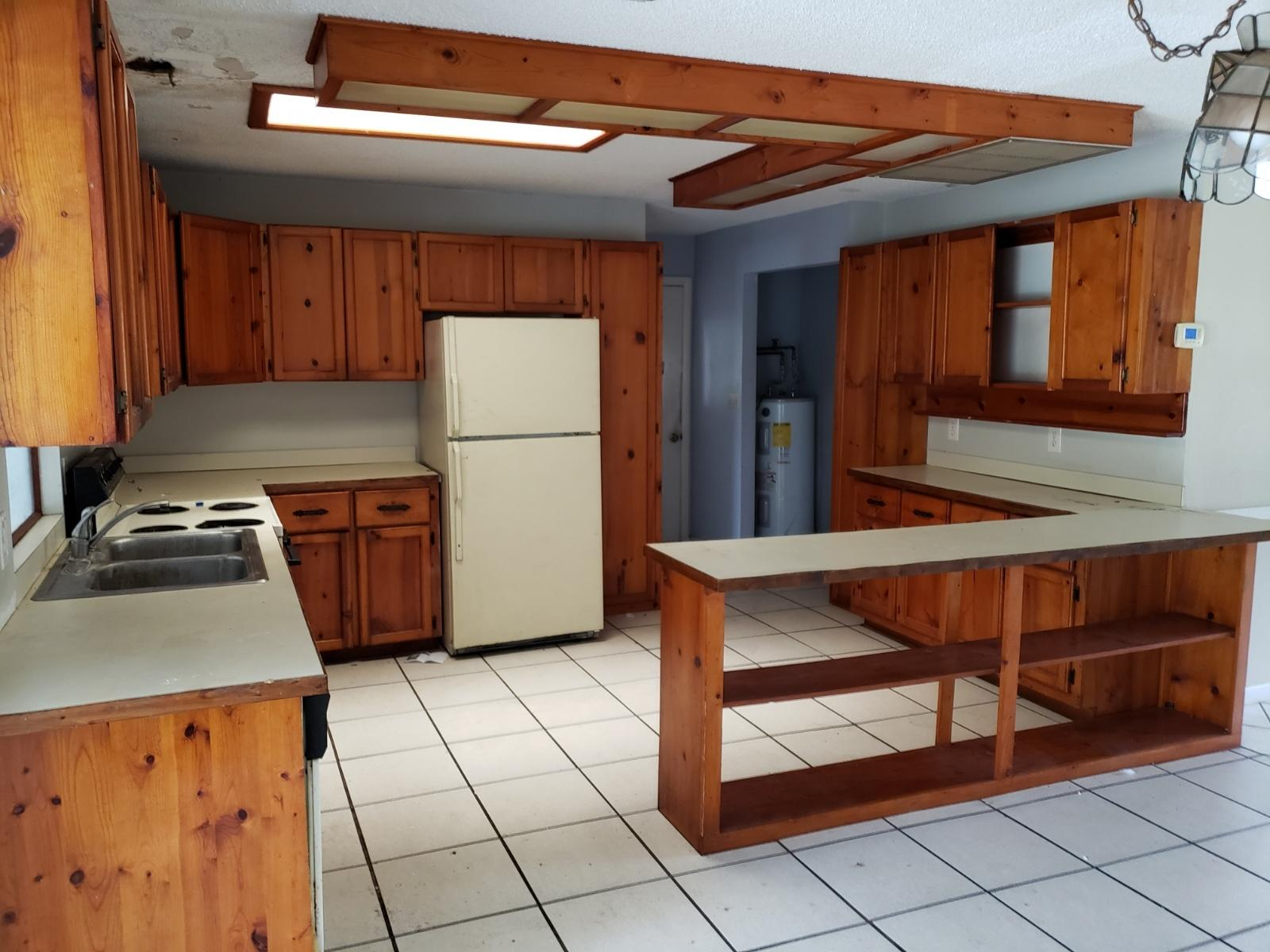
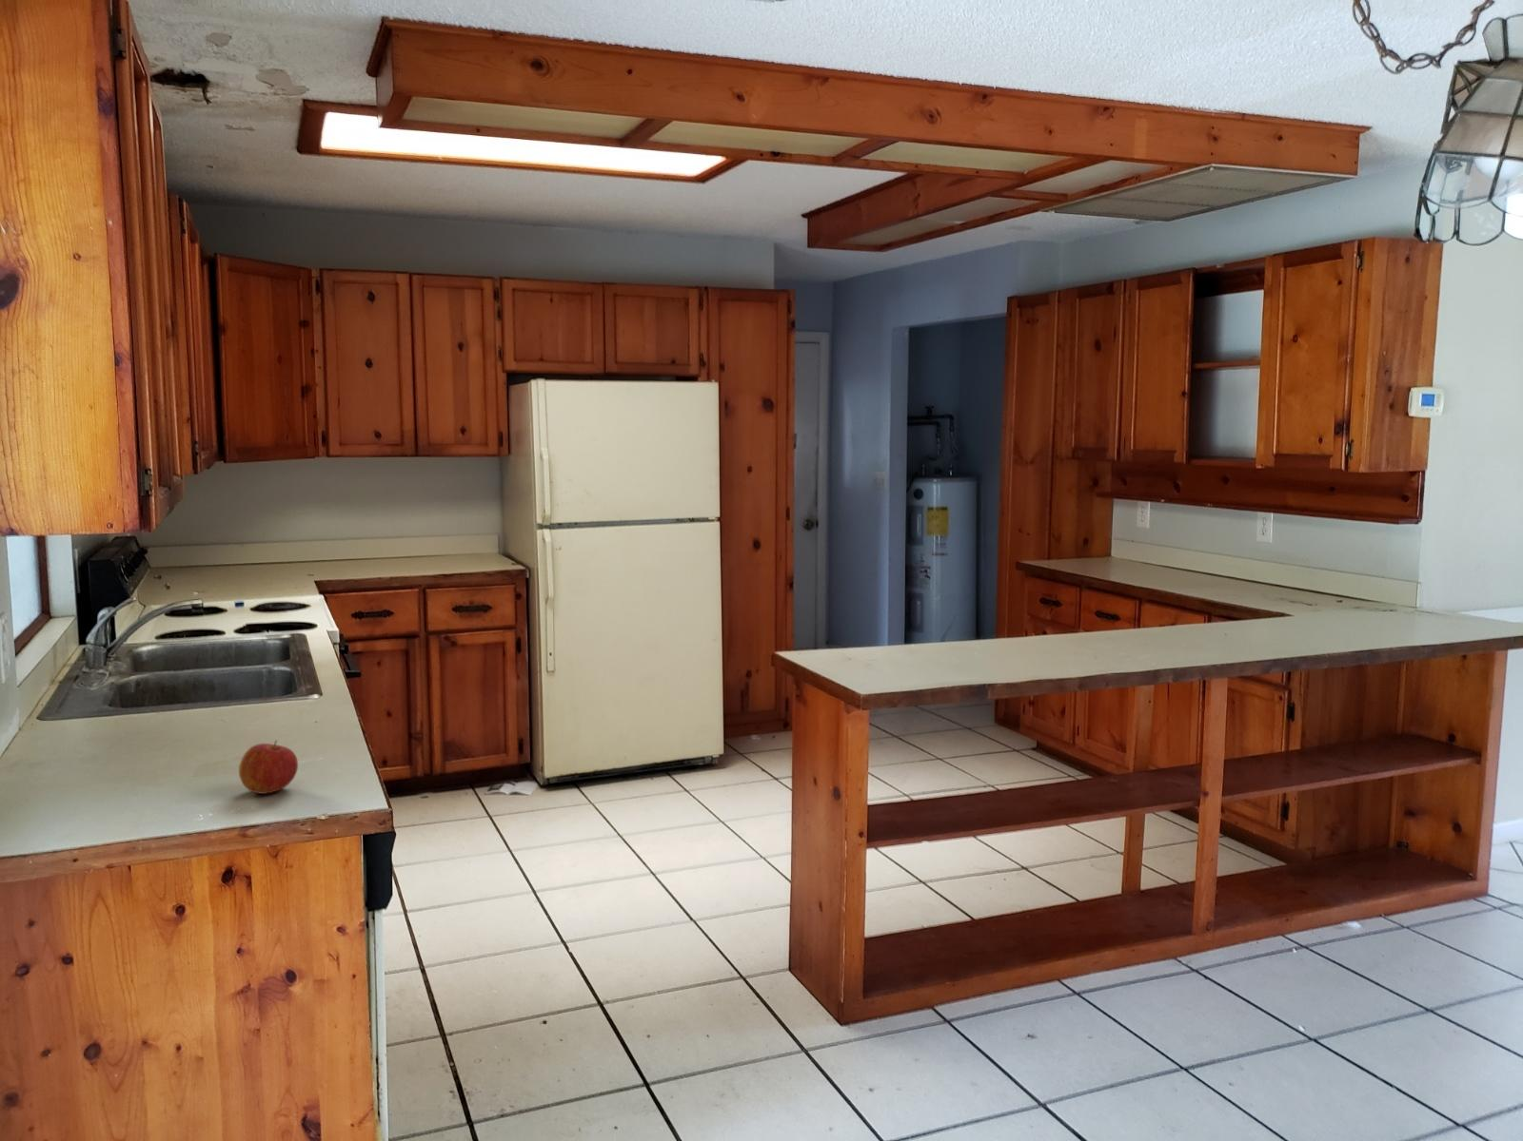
+ apple [237,739,299,795]
